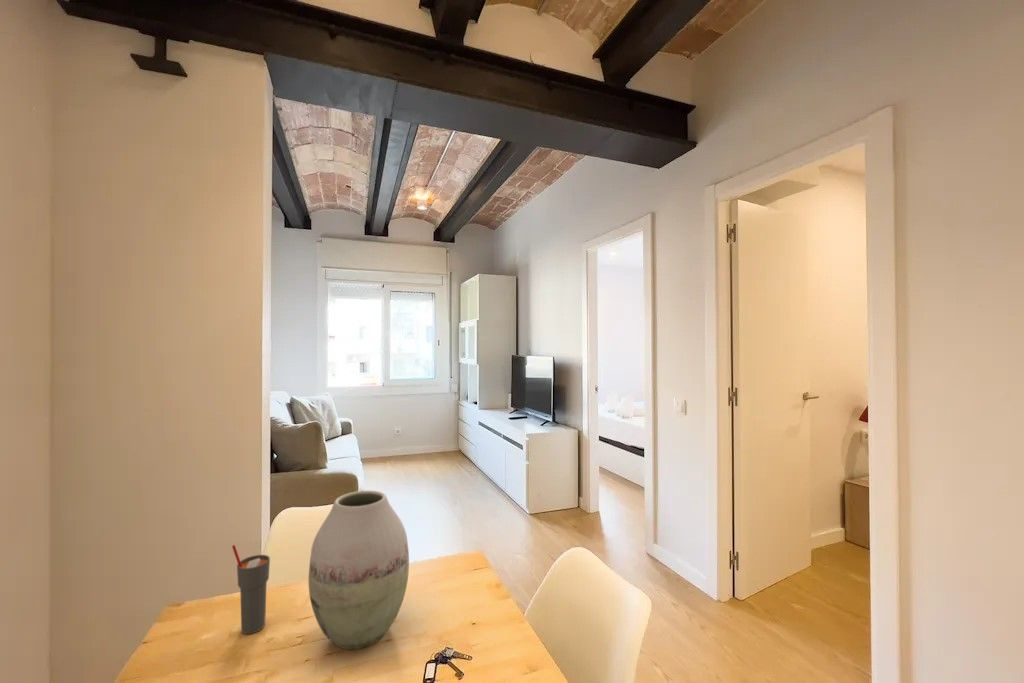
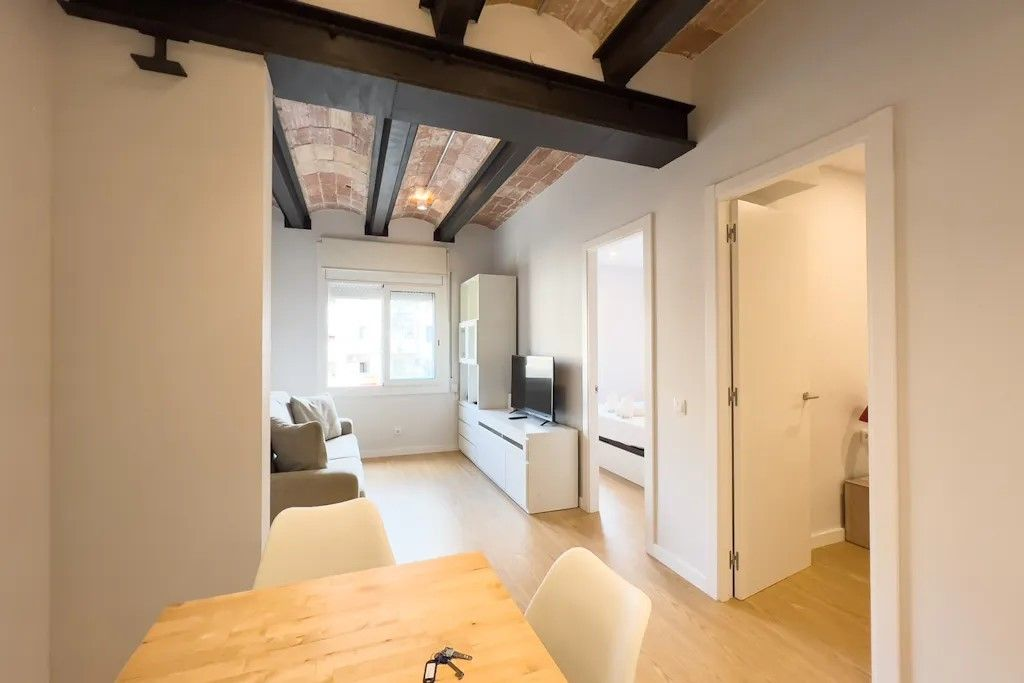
- vase [308,490,410,651]
- cup [231,544,271,635]
